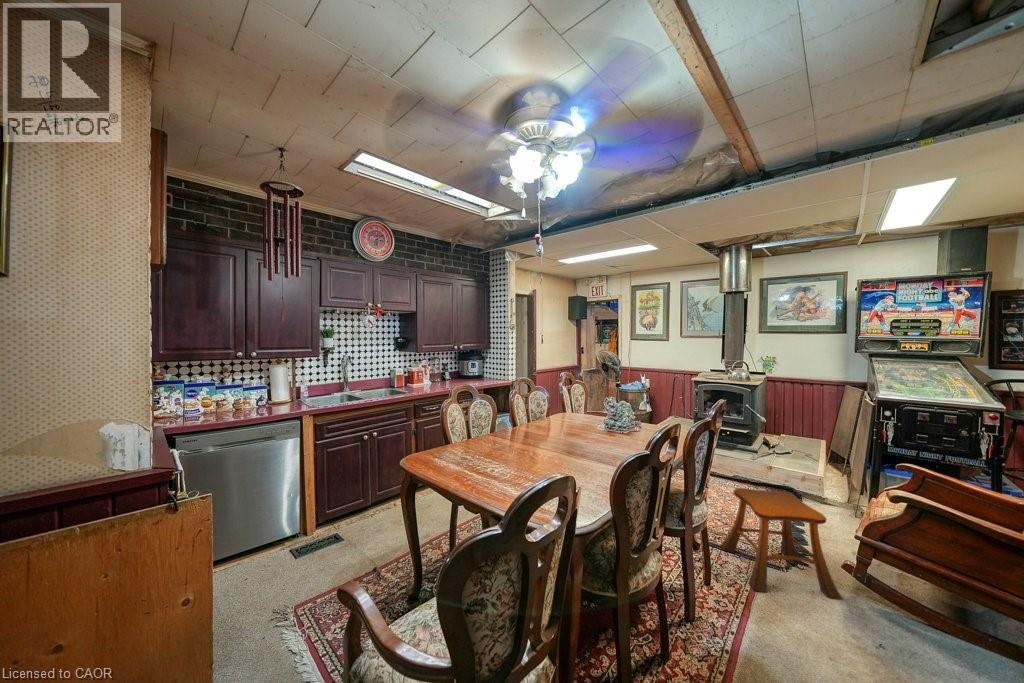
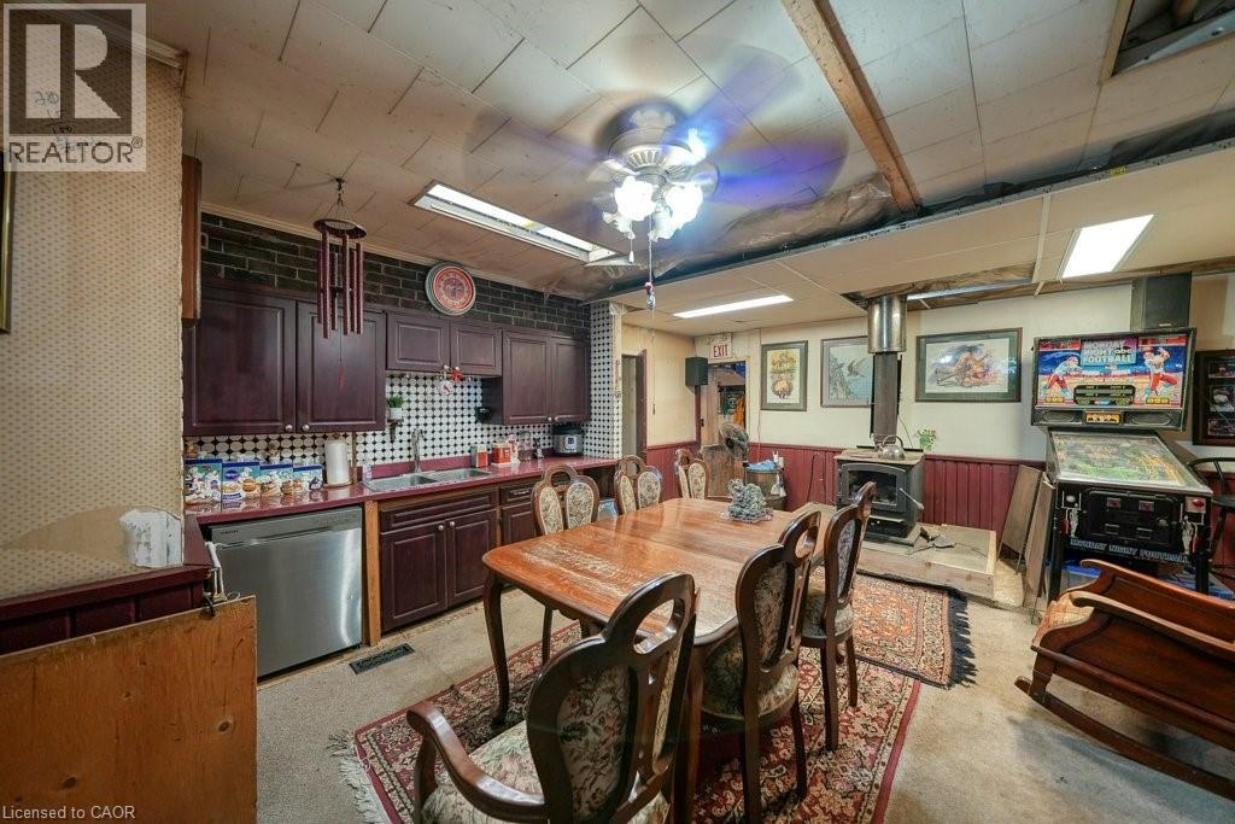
- stool [720,487,843,601]
